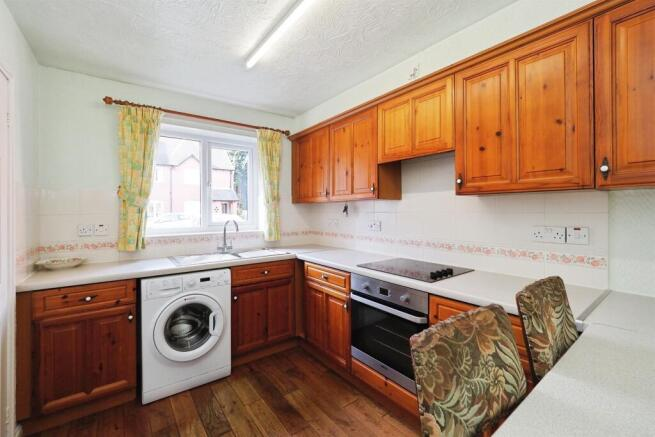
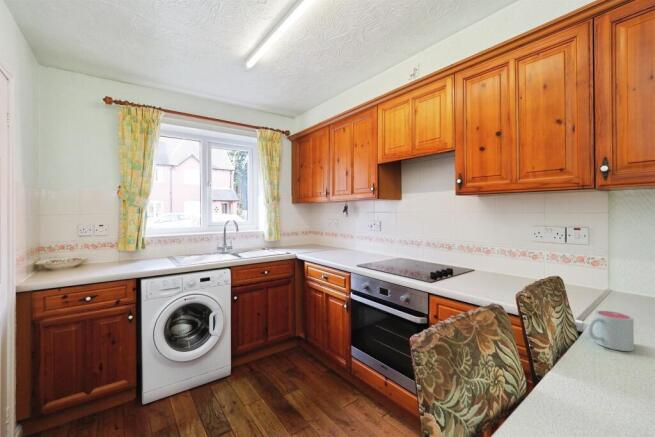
+ mug [587,309,635,352]
